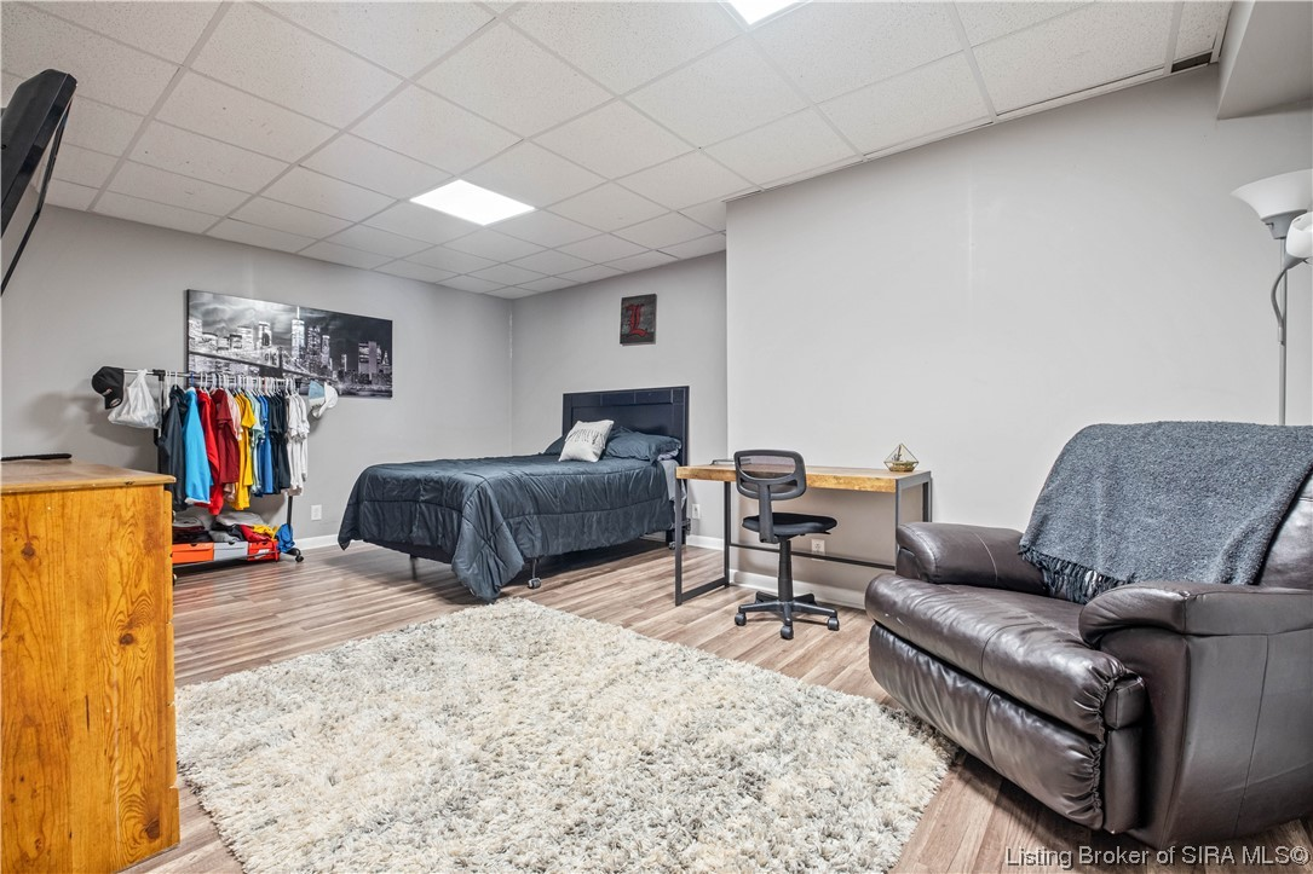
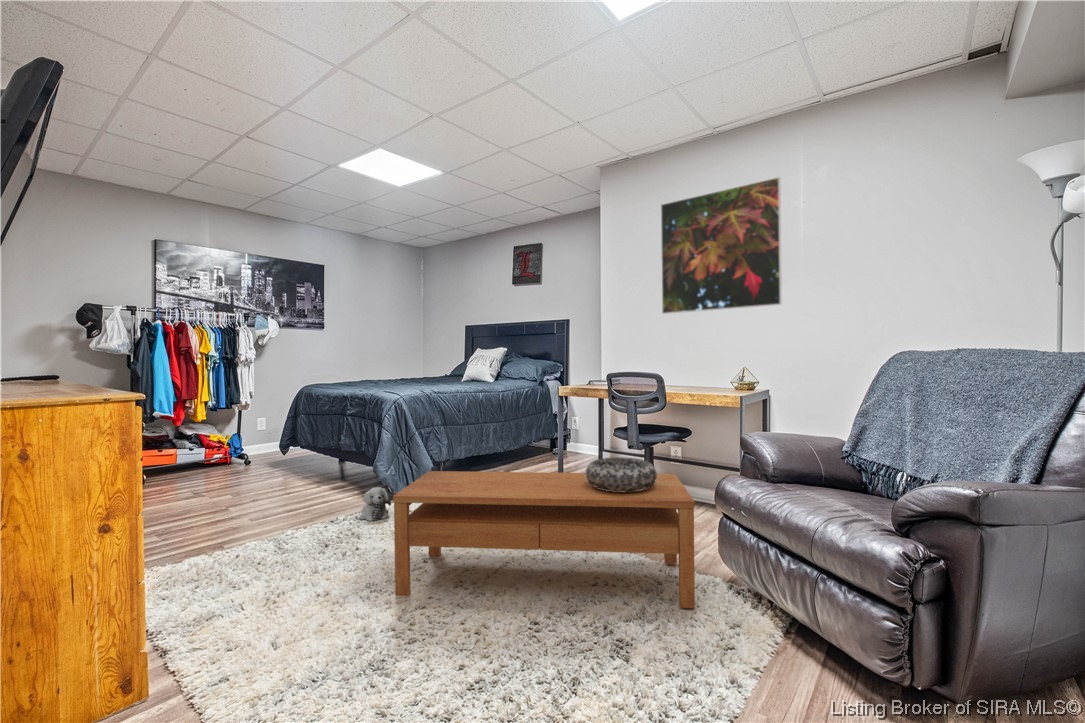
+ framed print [660,176,783,315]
+ decorative bowl [585,456,658,492]
+ coffee table [392,470,696,609]
+ plush toy [359,486,392,522]
